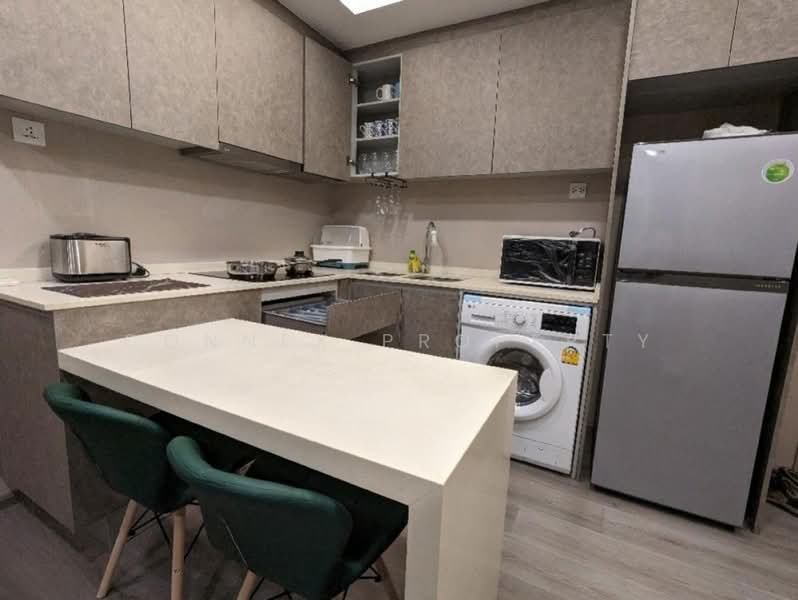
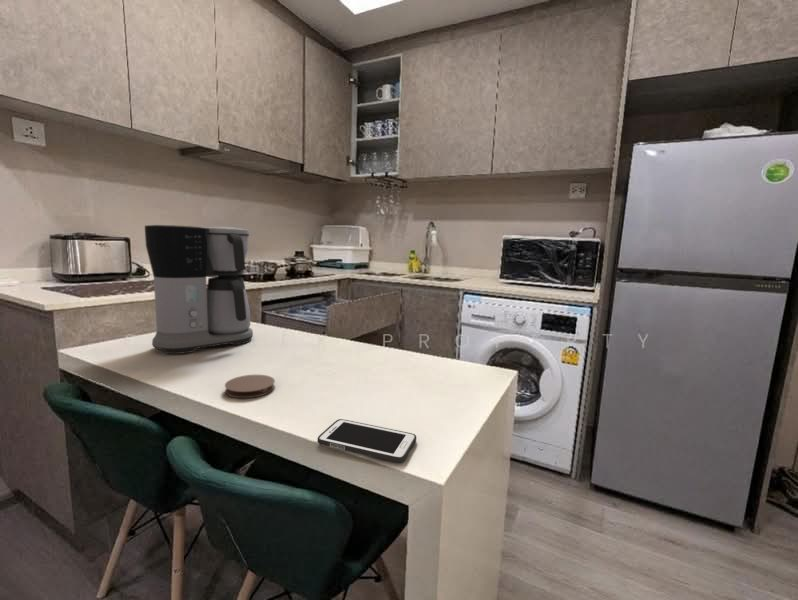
+ coaster [224,374,276,399]
+ coffee maker [144,224,254,355]
+ cell phone [316,418,417,463]
